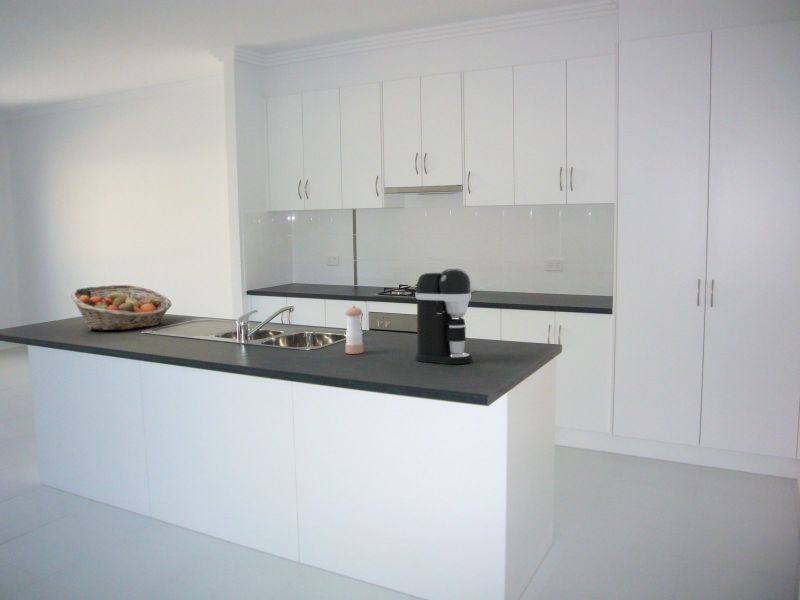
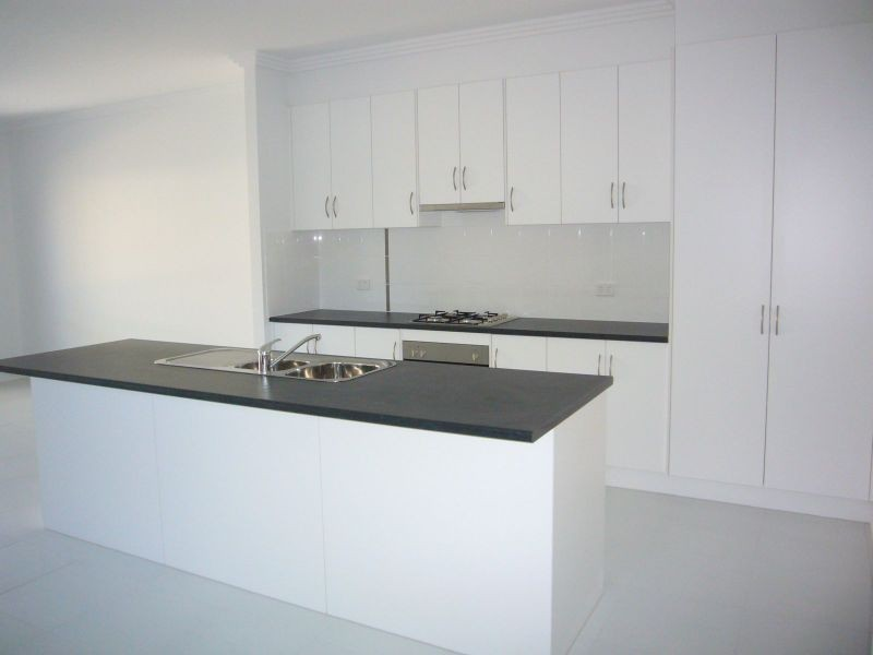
- fruit basket [69,284,173,331]
- coffee maker [414,267,473,365]
- pepper shaker [344,304,364,355]
